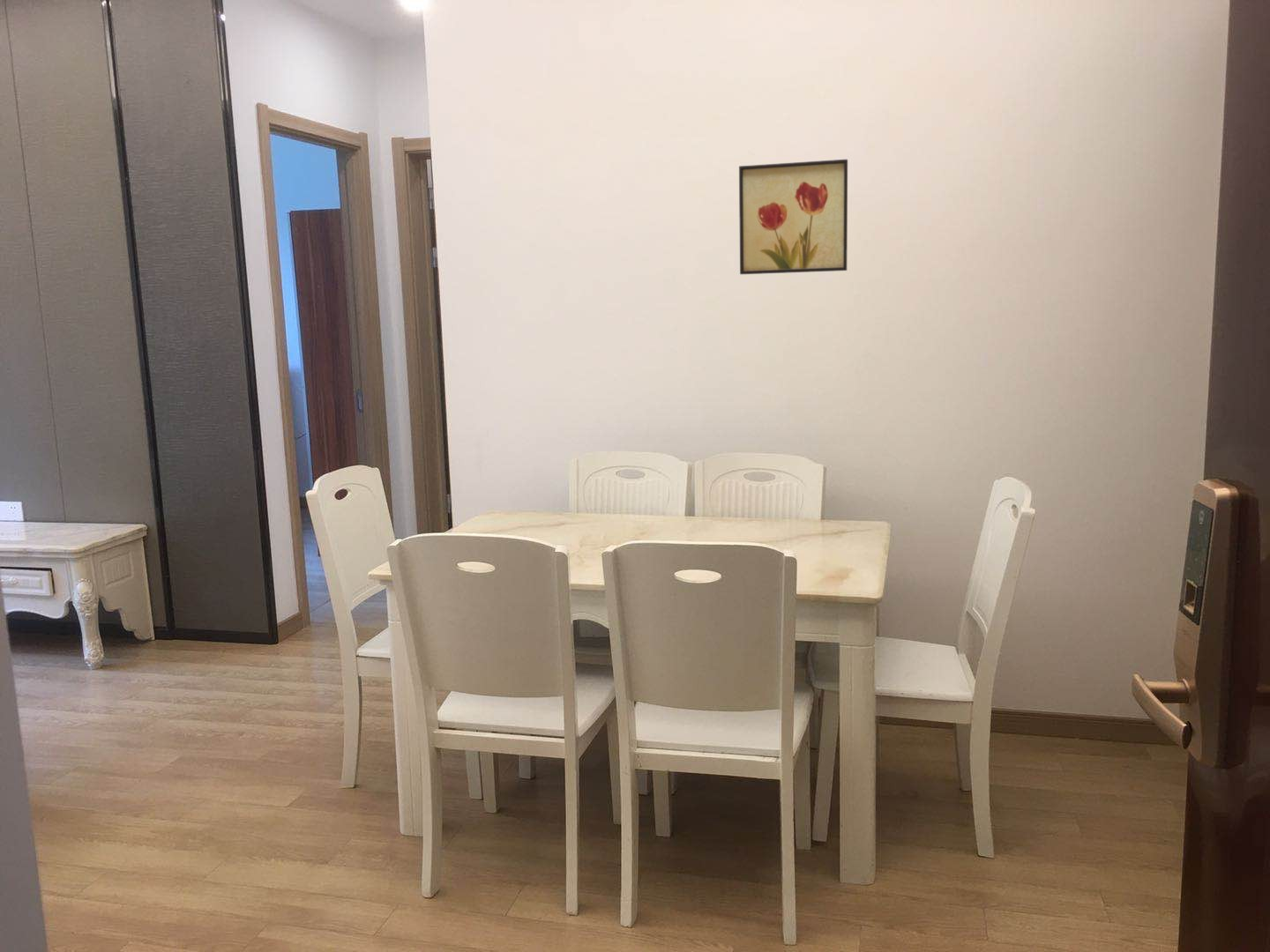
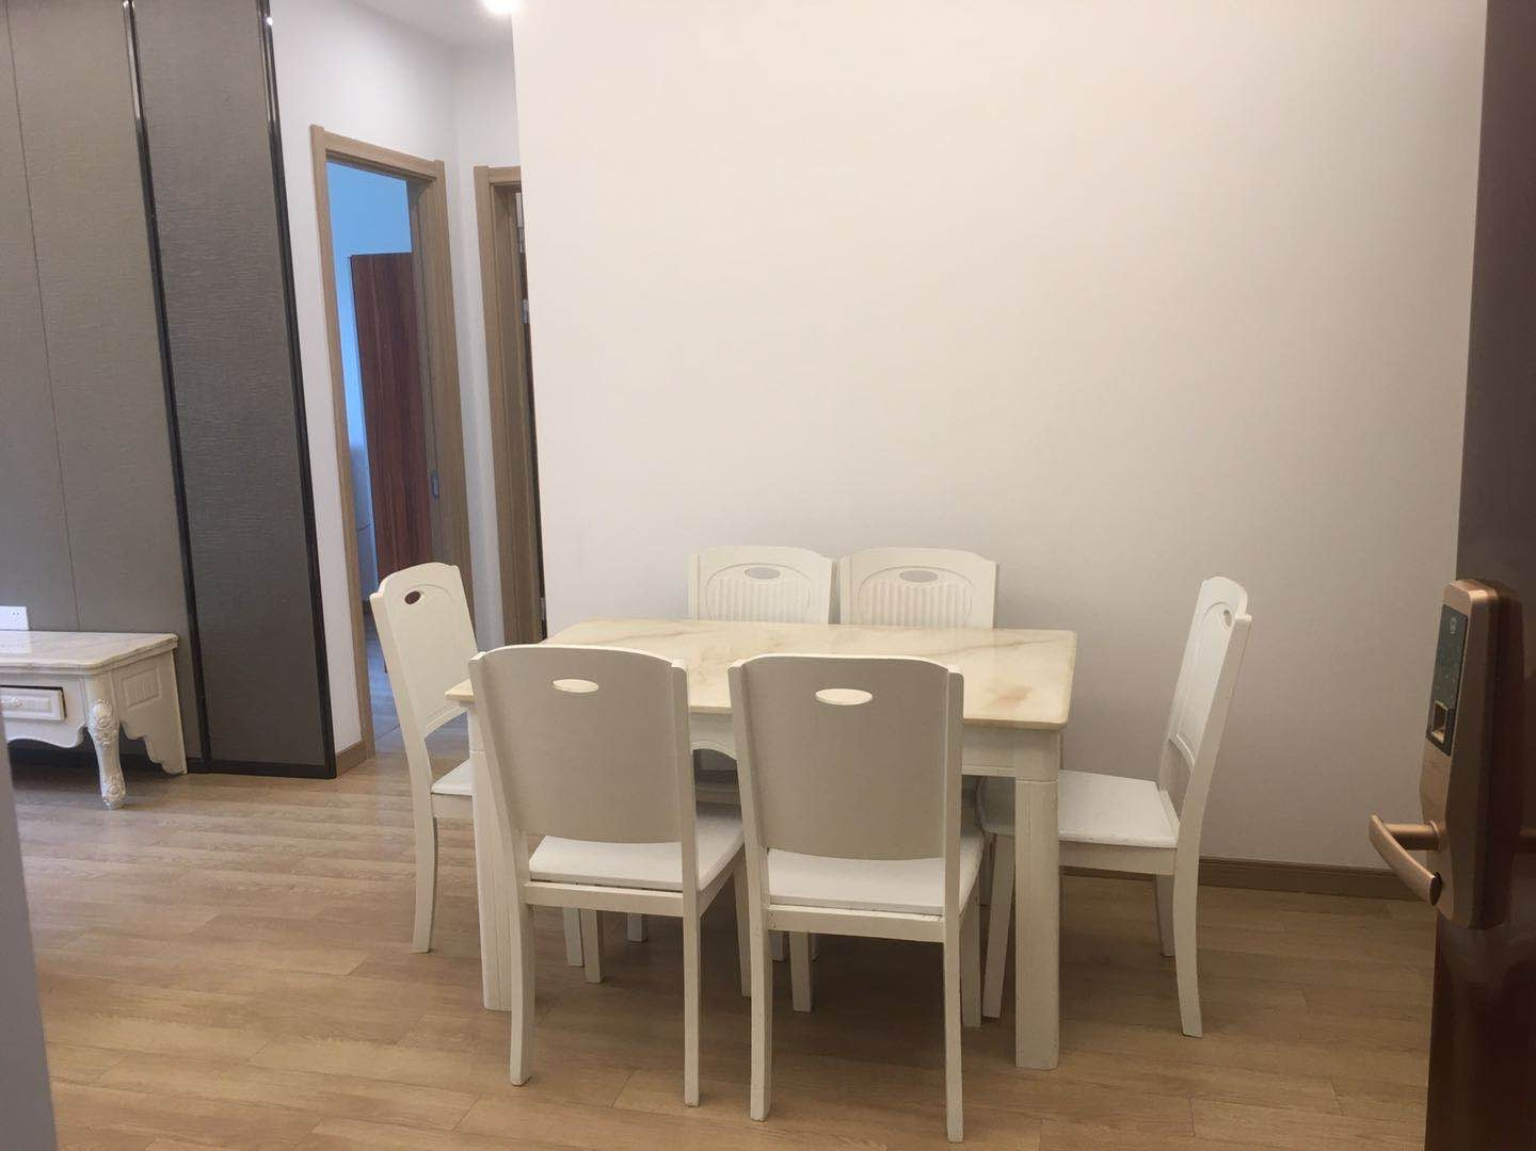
- wall art [738,159,848,275]
